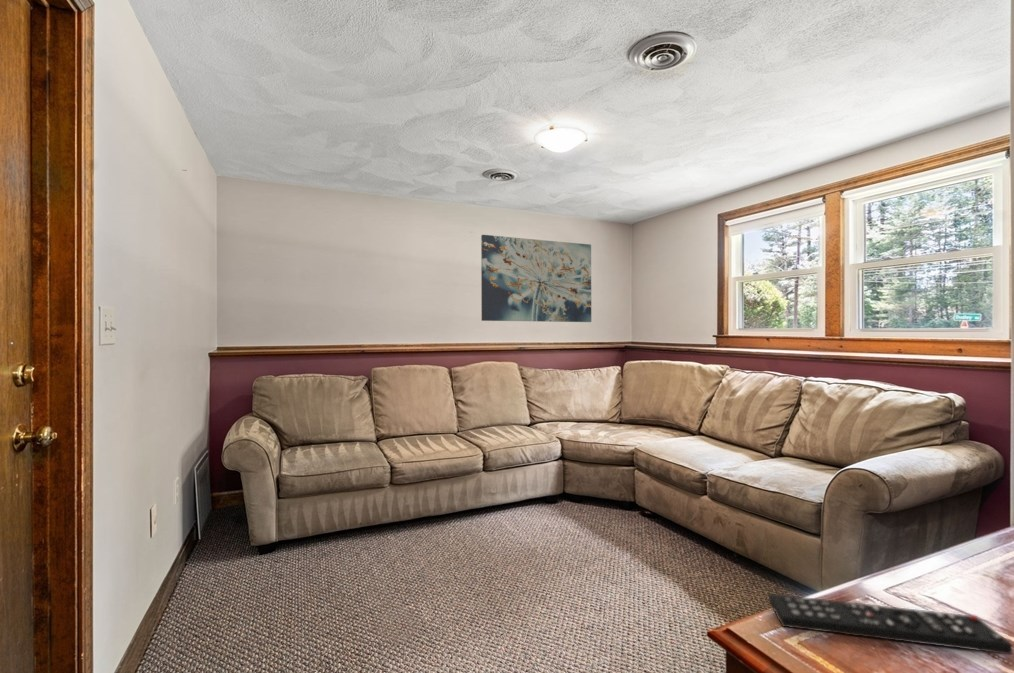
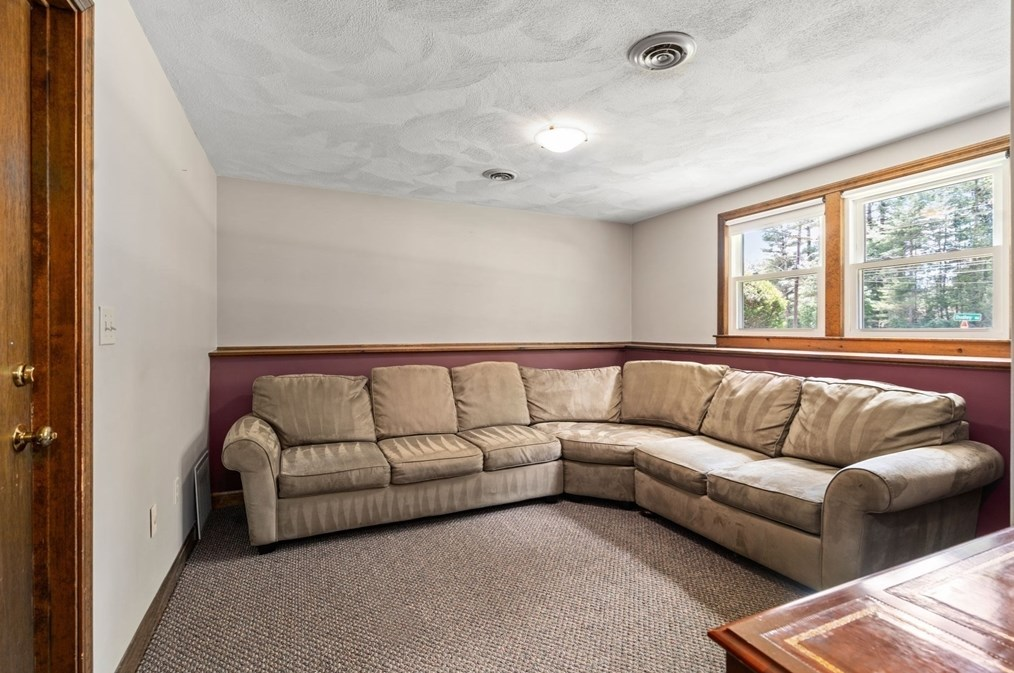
- wall art [480,234,592,323]
- remote control [768,593,1013,656]
